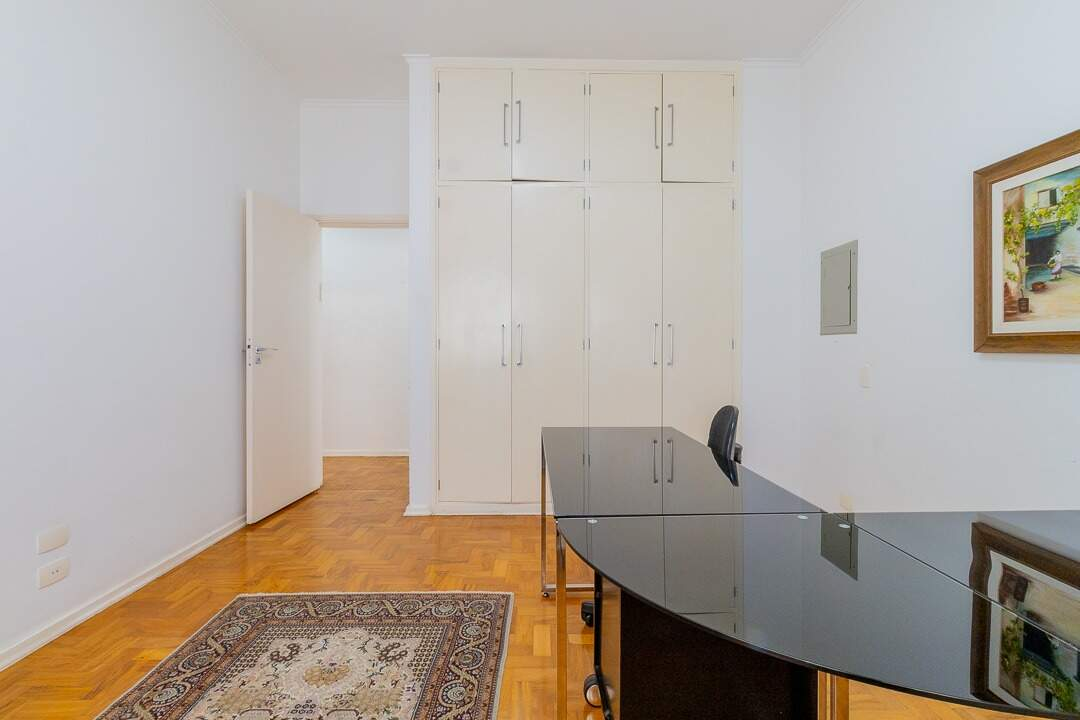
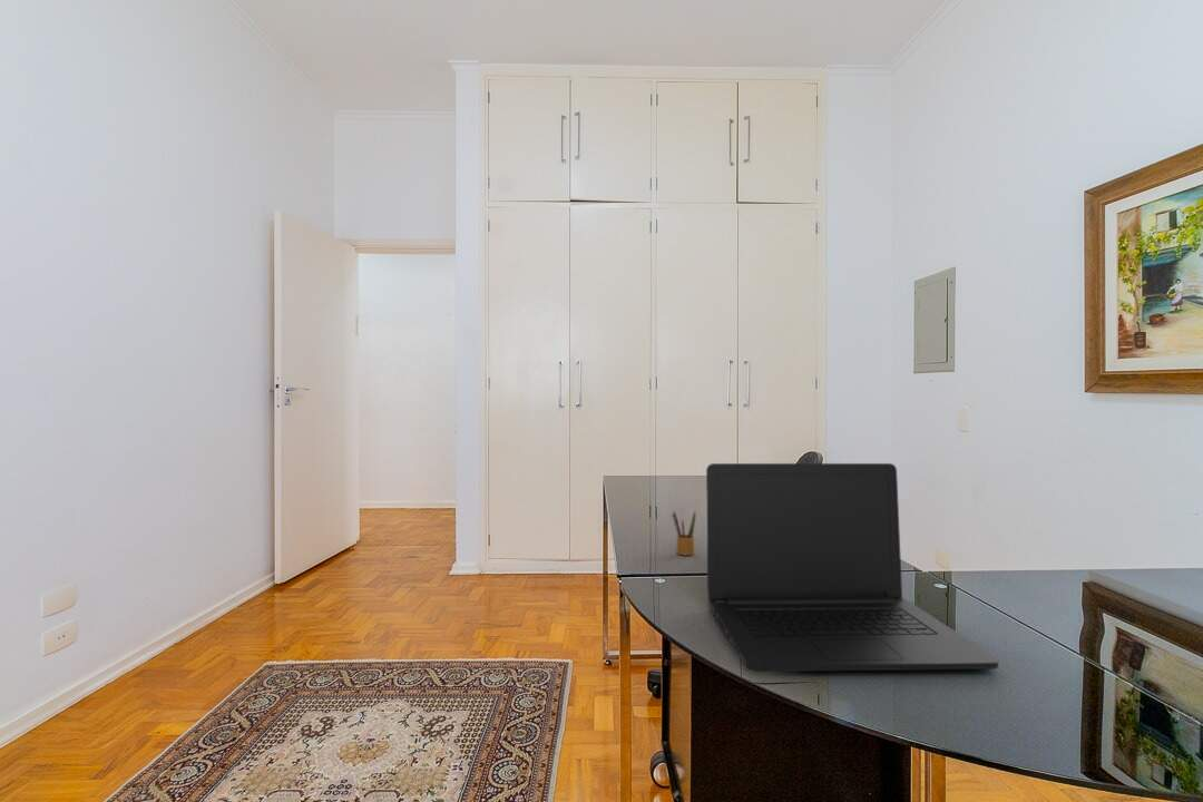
+ pencil box [671,510,697,556]
+ laptop [705,462,1000,673]
